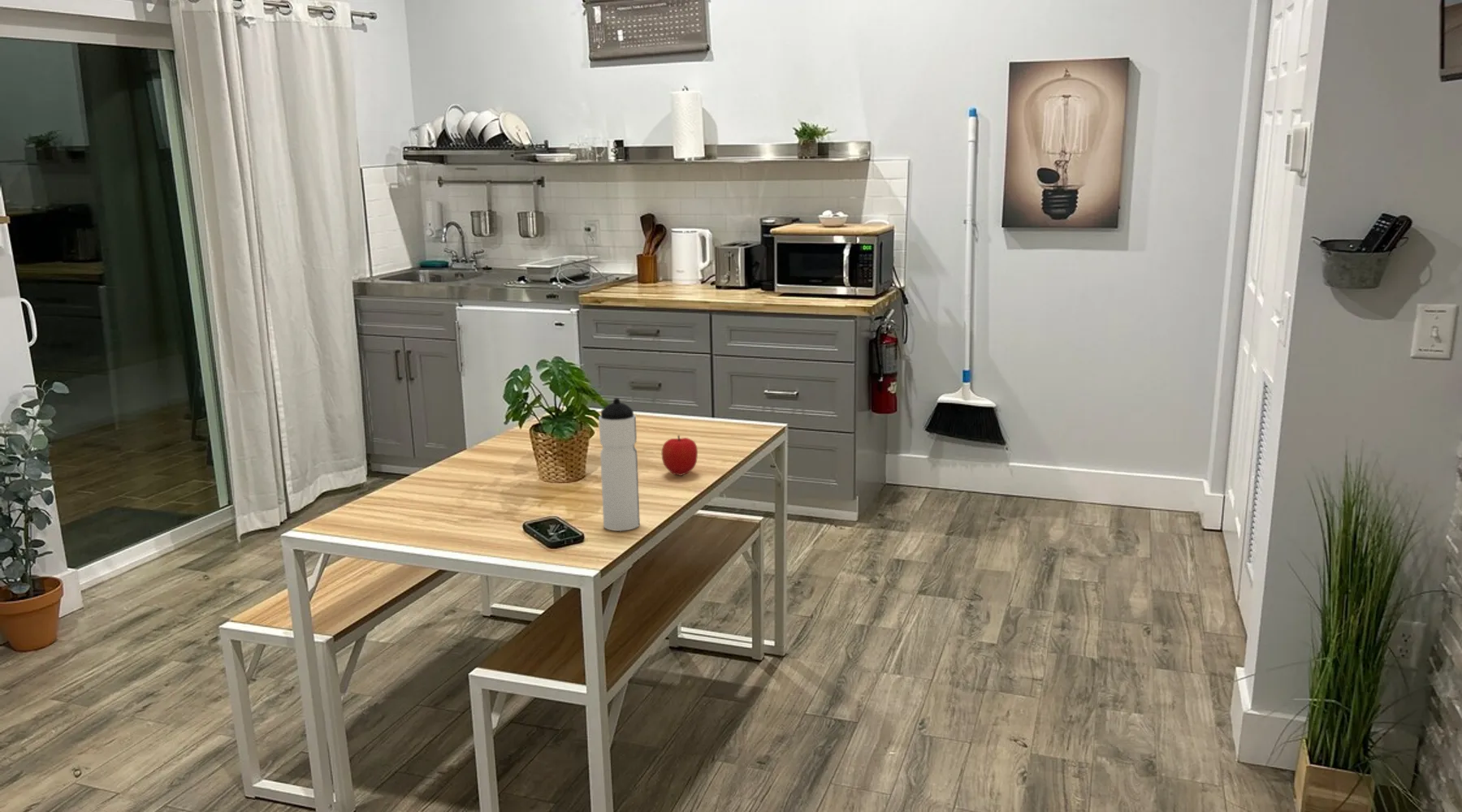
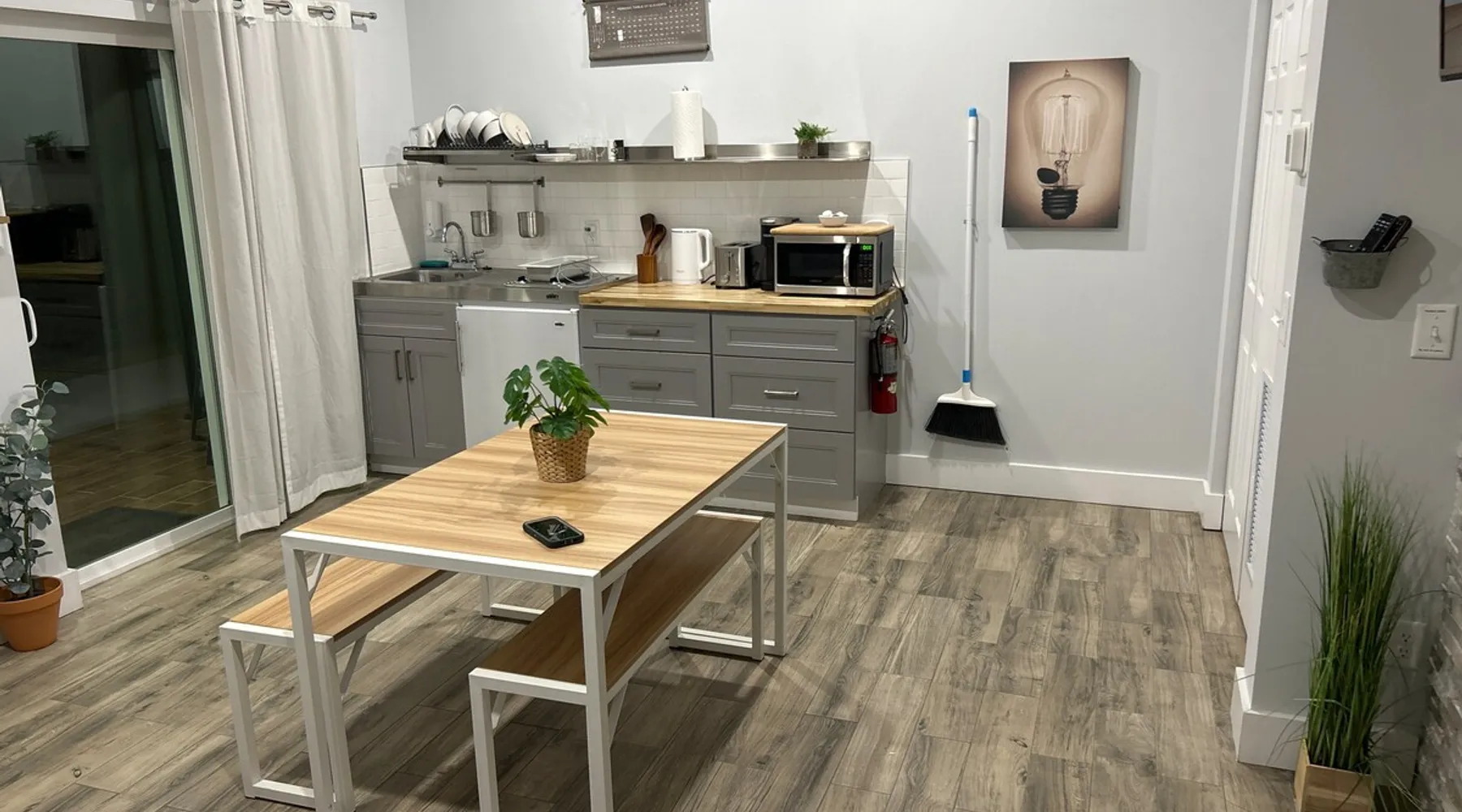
- water bottle [598,397,641,532]
- fruit [660,434,699,477]
